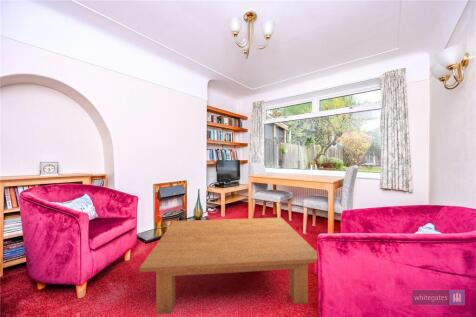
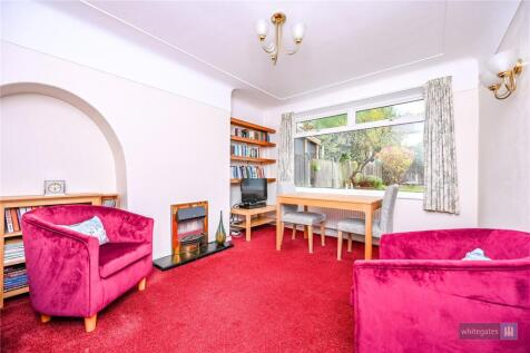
- coffee table [138,217,318,315]
